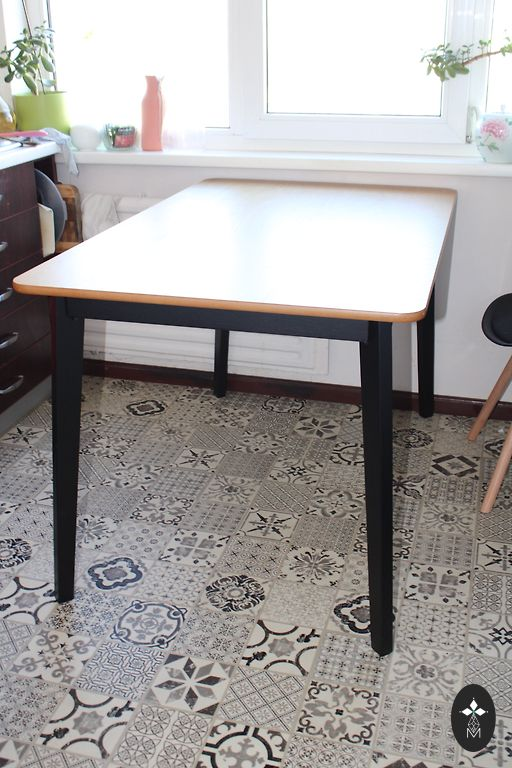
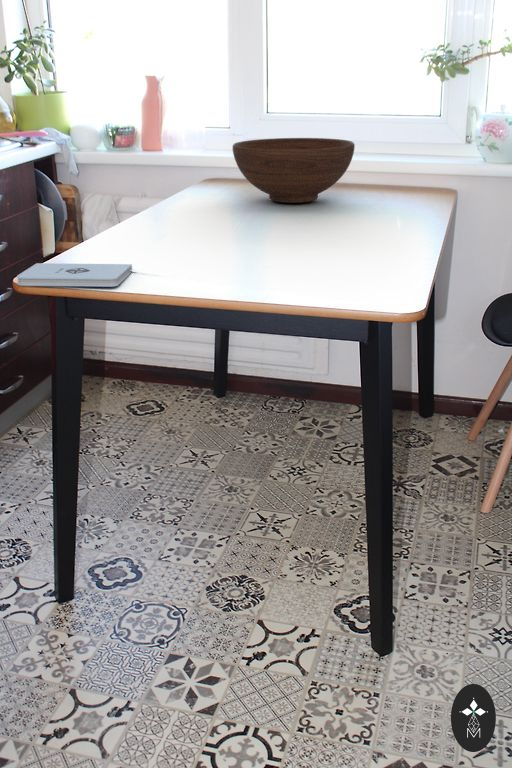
+ notepad [16,262,133,288]
+ fruit bowl [232,137,356,204]
